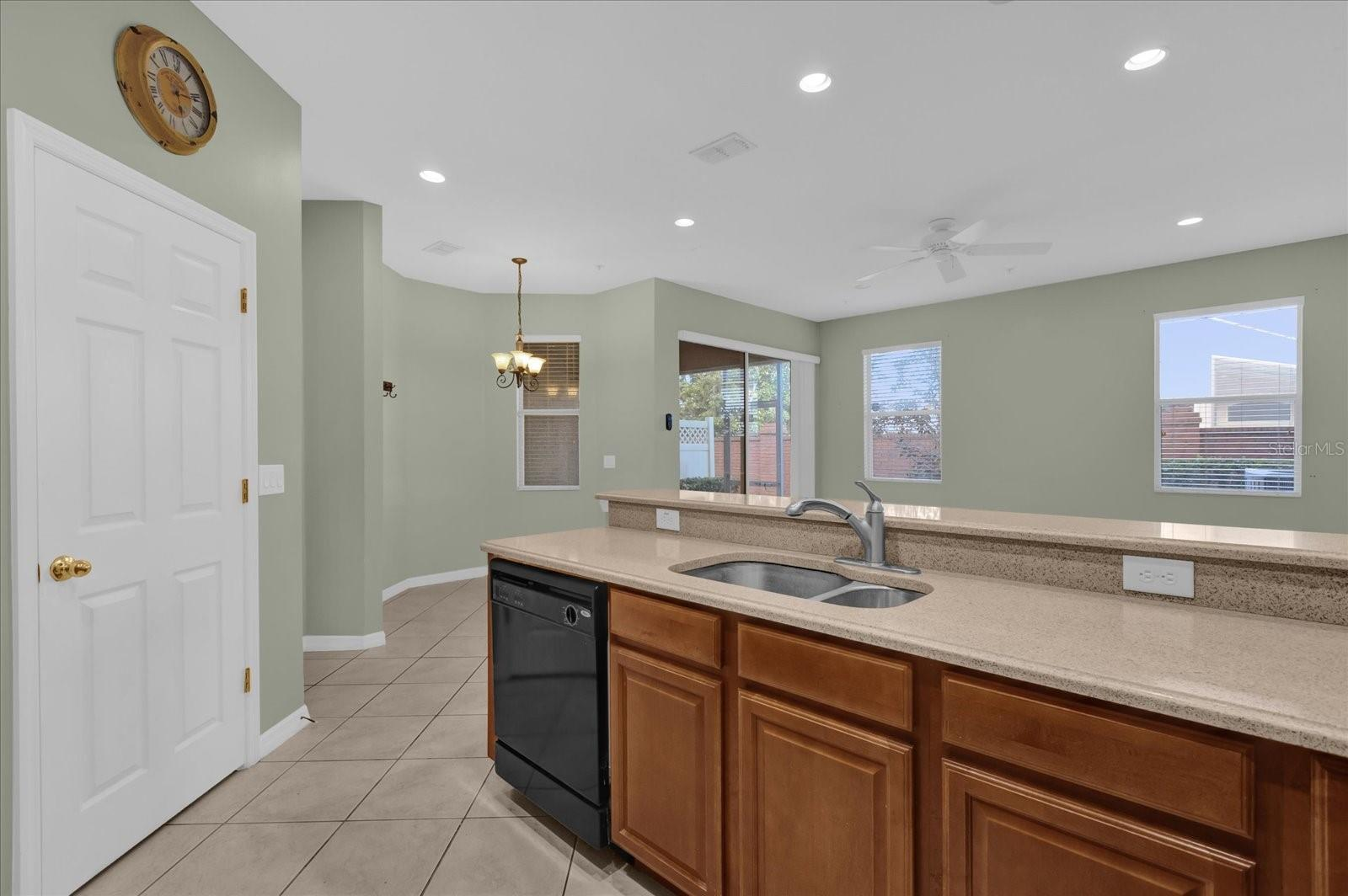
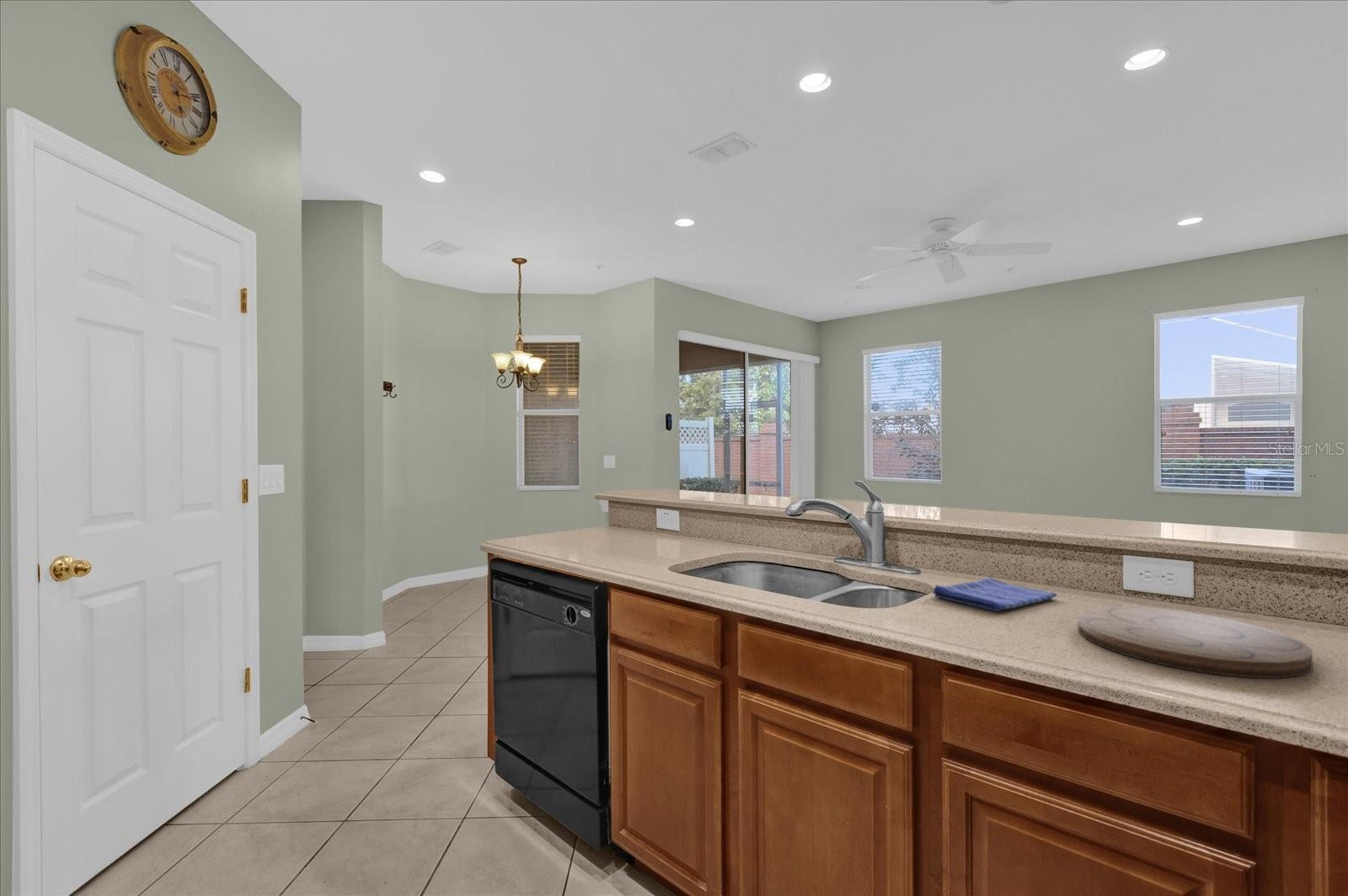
+ dish towel [931,577,1058,612]
+ cutting board [1078,605,1313,679]
